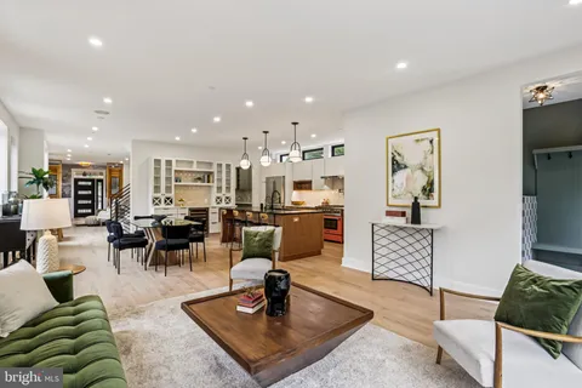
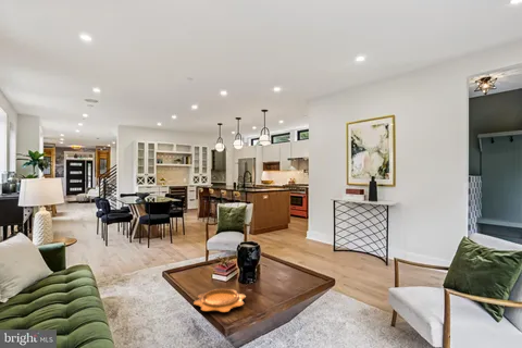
+ decorative bowl [192,288,247,313]
